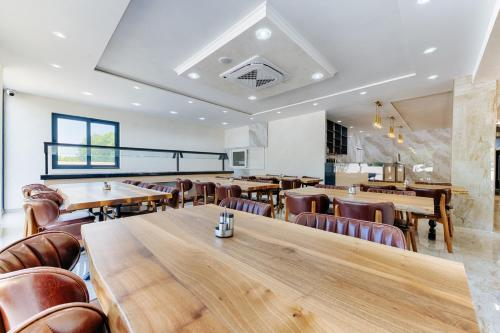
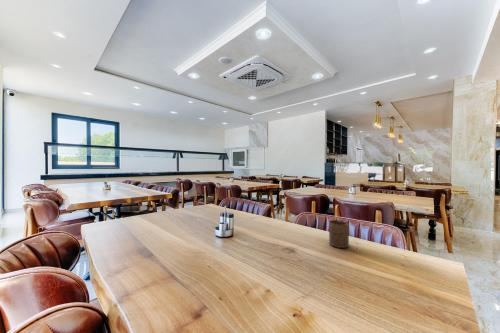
+ cup [328,219,350,249]
